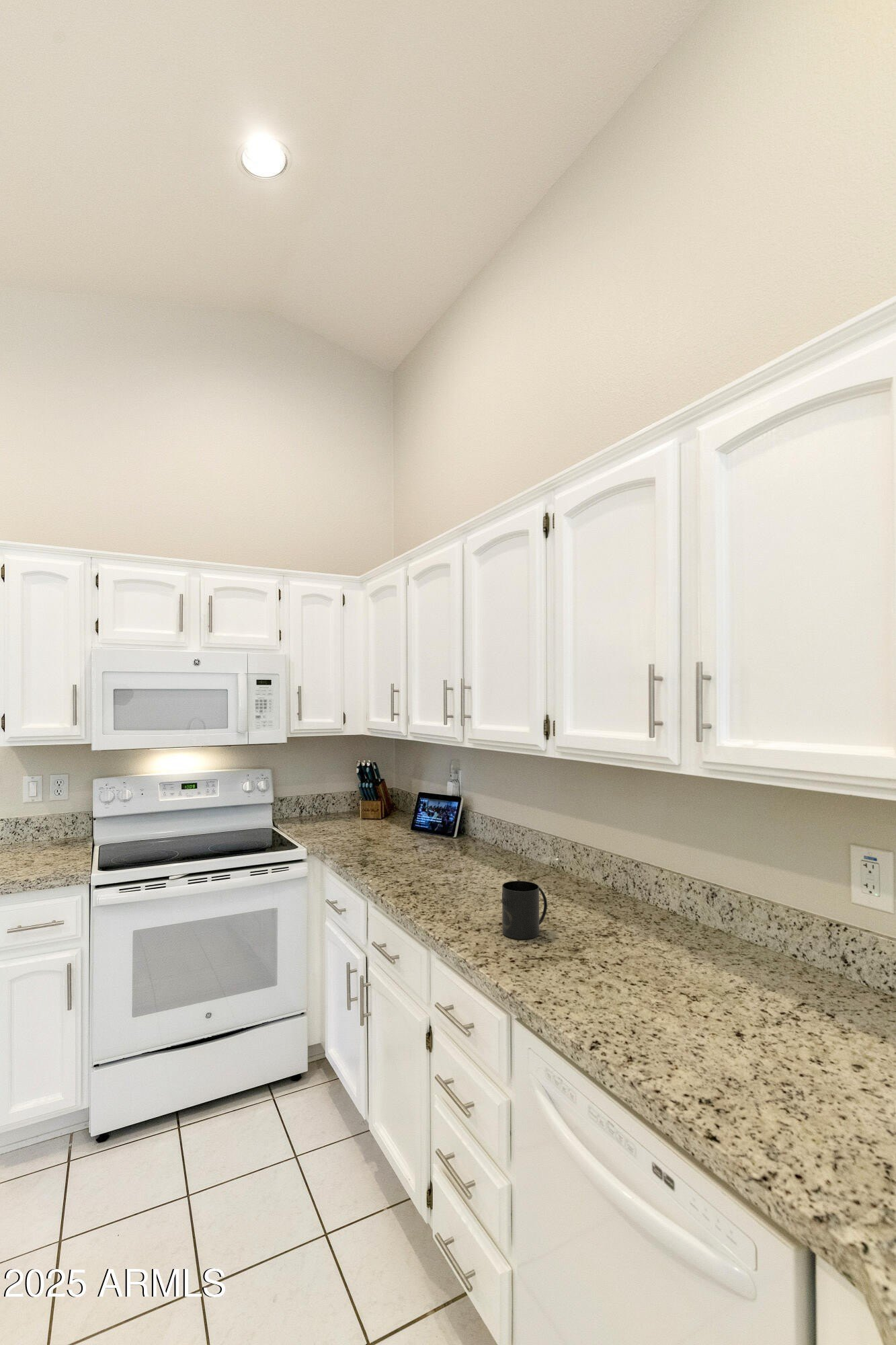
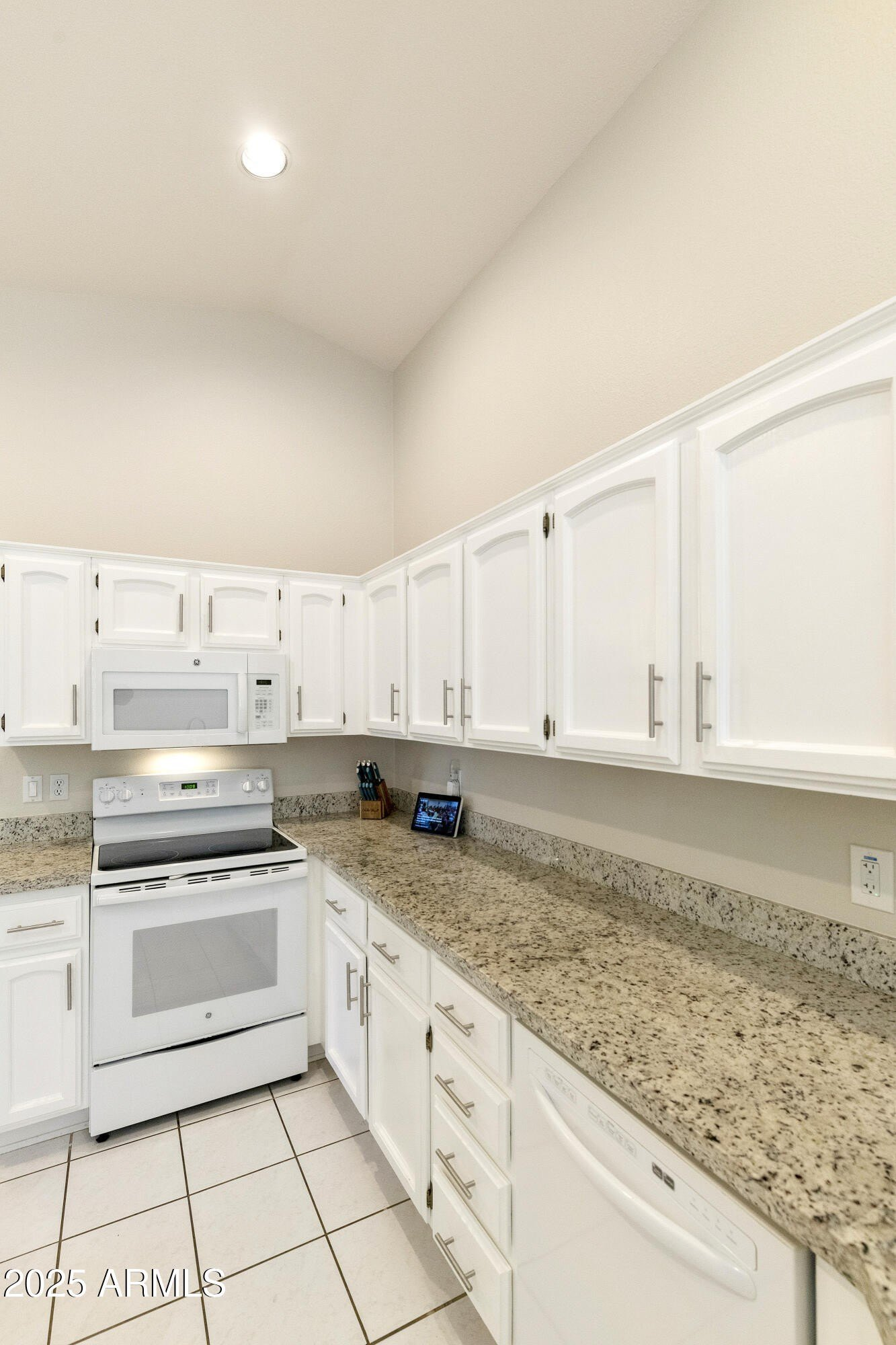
- mug [501,880,548,940]
